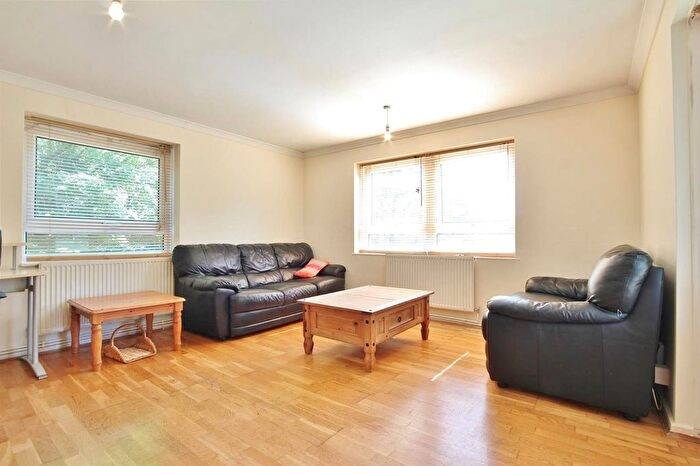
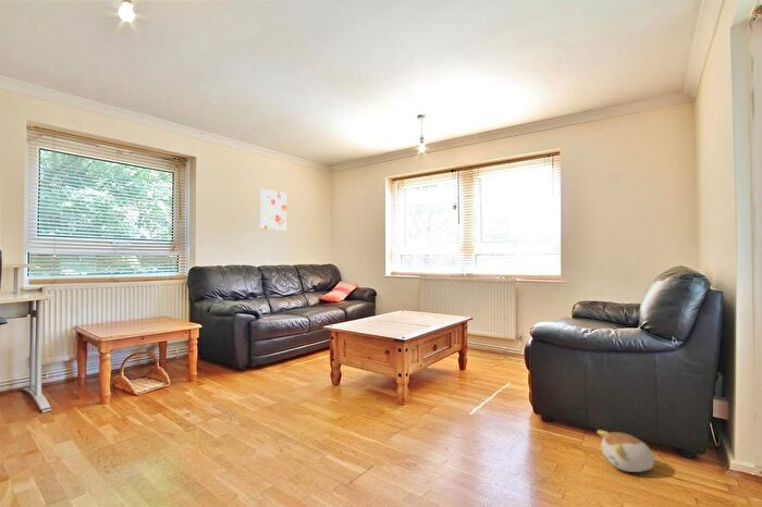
+ plush toy [595,429,659,473]
+ wall art [259,187,287,231]
